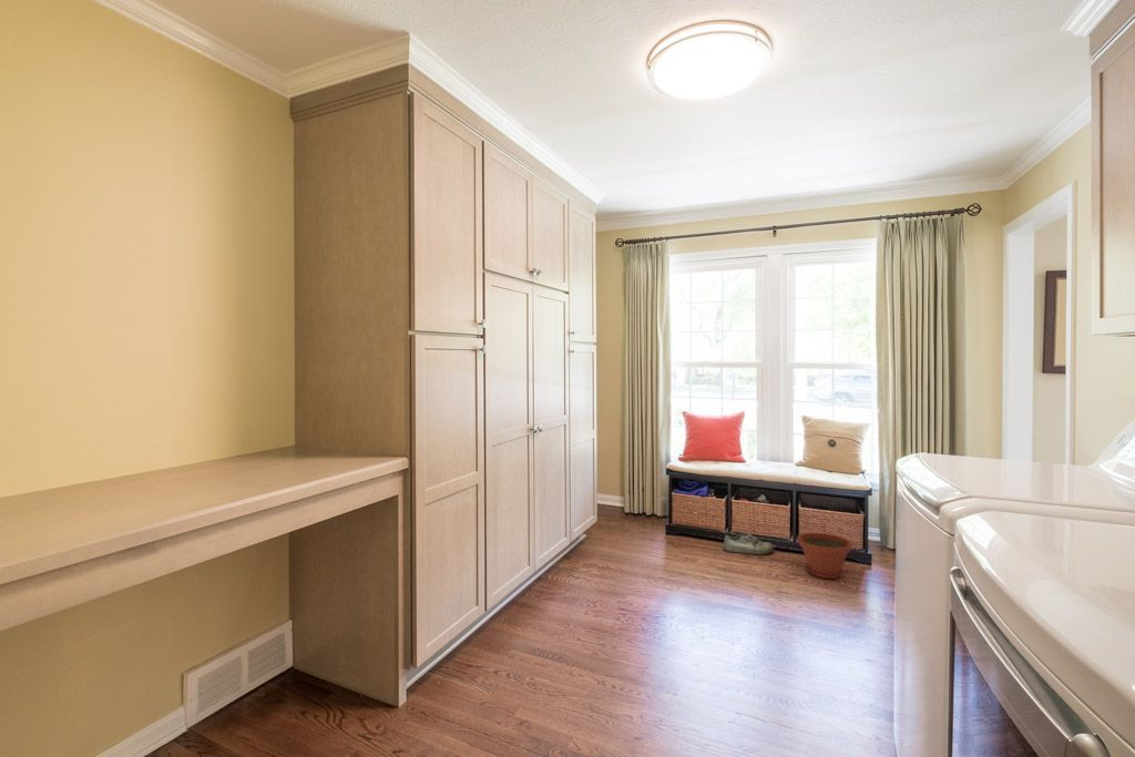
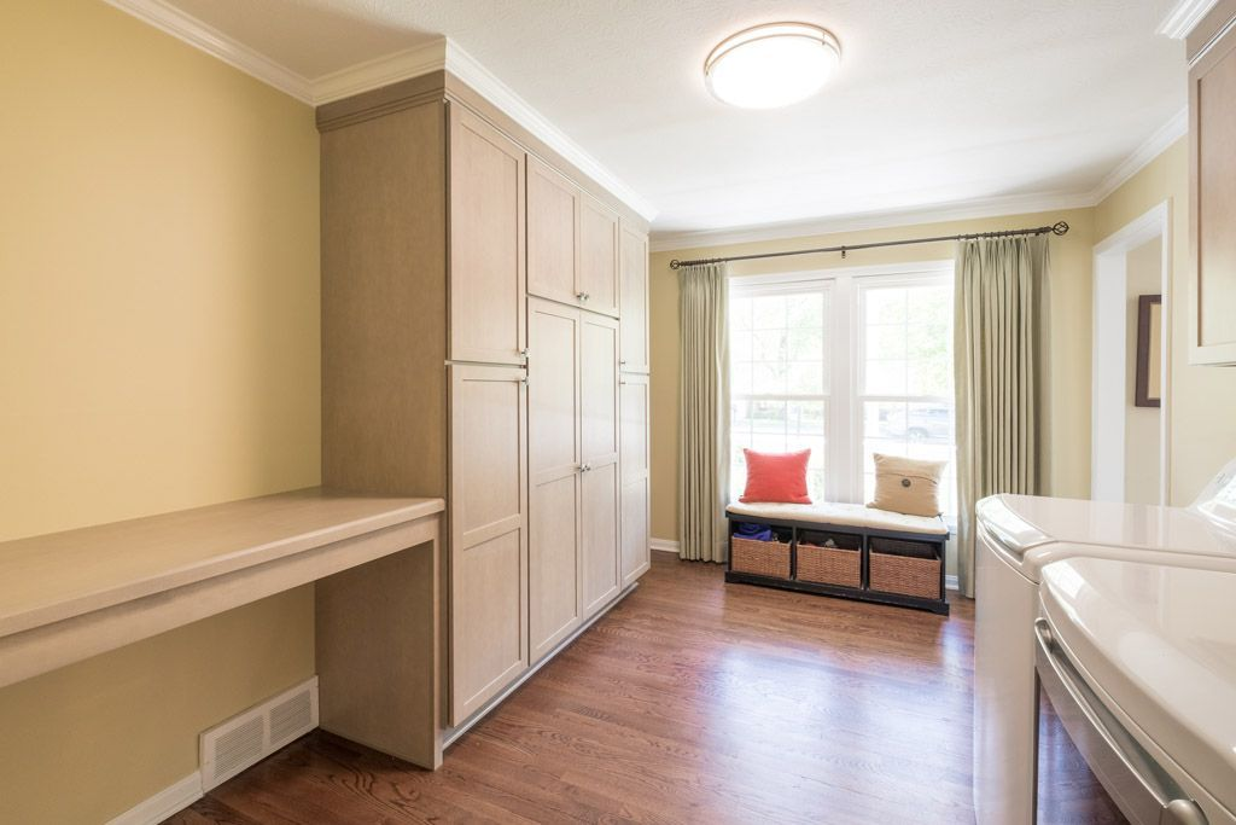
- shoe [723,531,775,556]
- plant pot [796,531,853,580]
